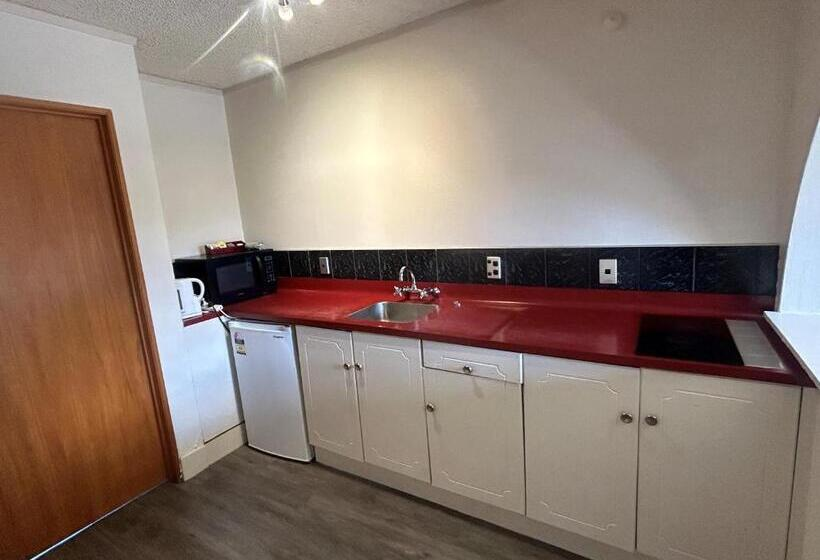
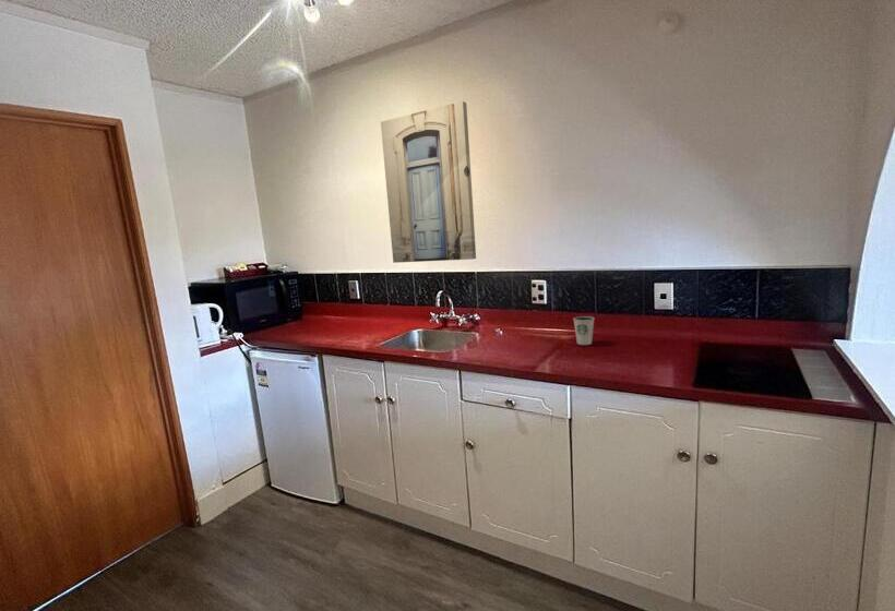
+ wall art [380,100,477,264]
+ dixie cup [572,315,596,346]
